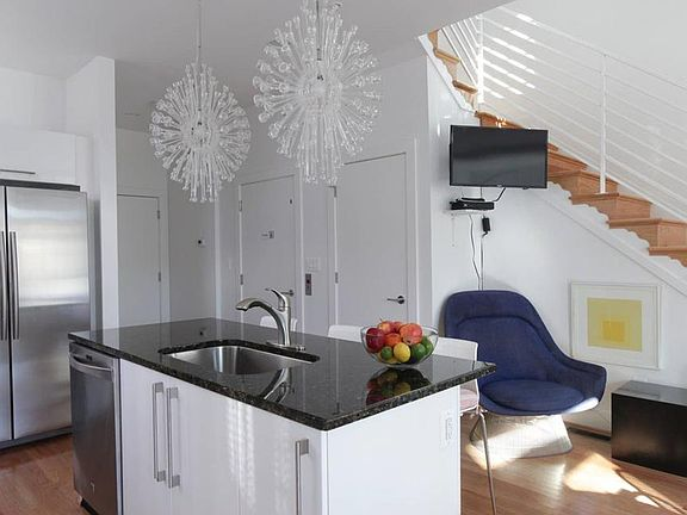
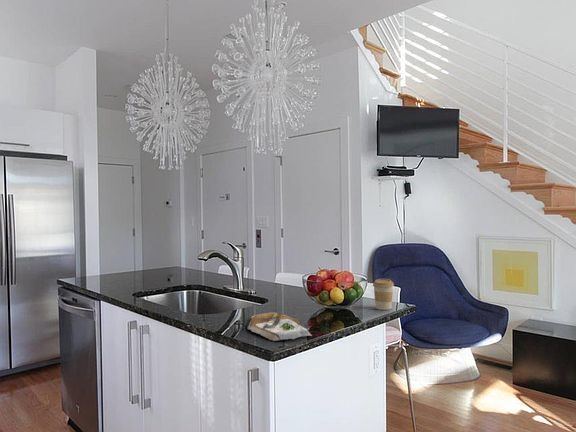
+ coffee cup [372,278,395,311]
+ cutting board [247,311,313,342]
